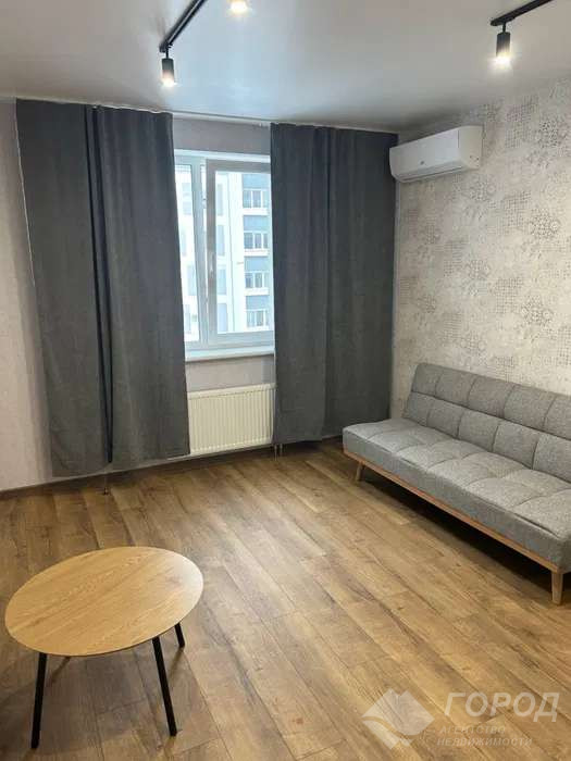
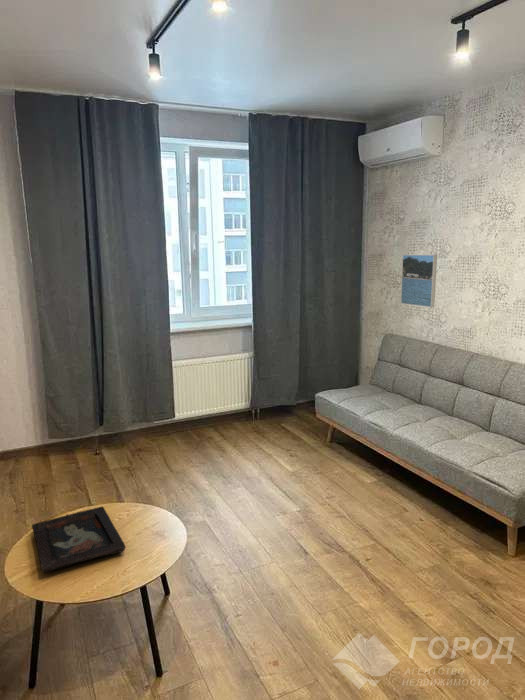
+ decorative tray [31,505,127,574]
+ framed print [400,254,438,308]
